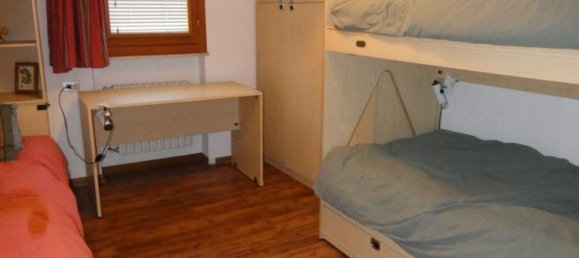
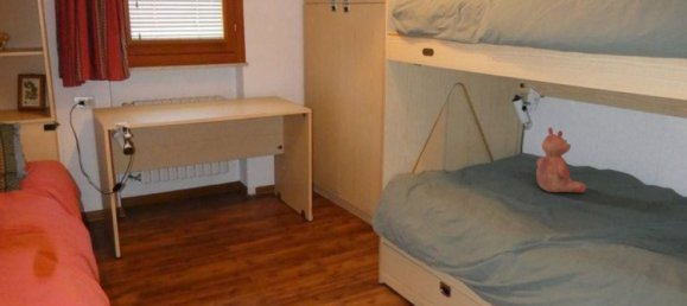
+ teddy bear [535,126,587,193]
